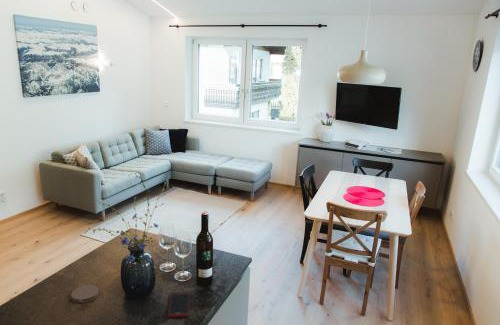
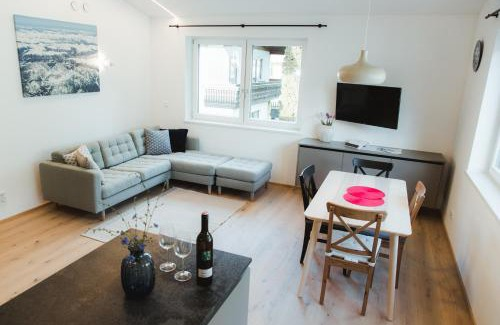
- cell phone [167,291,191,318]
- coaster [70,284,100,304]
